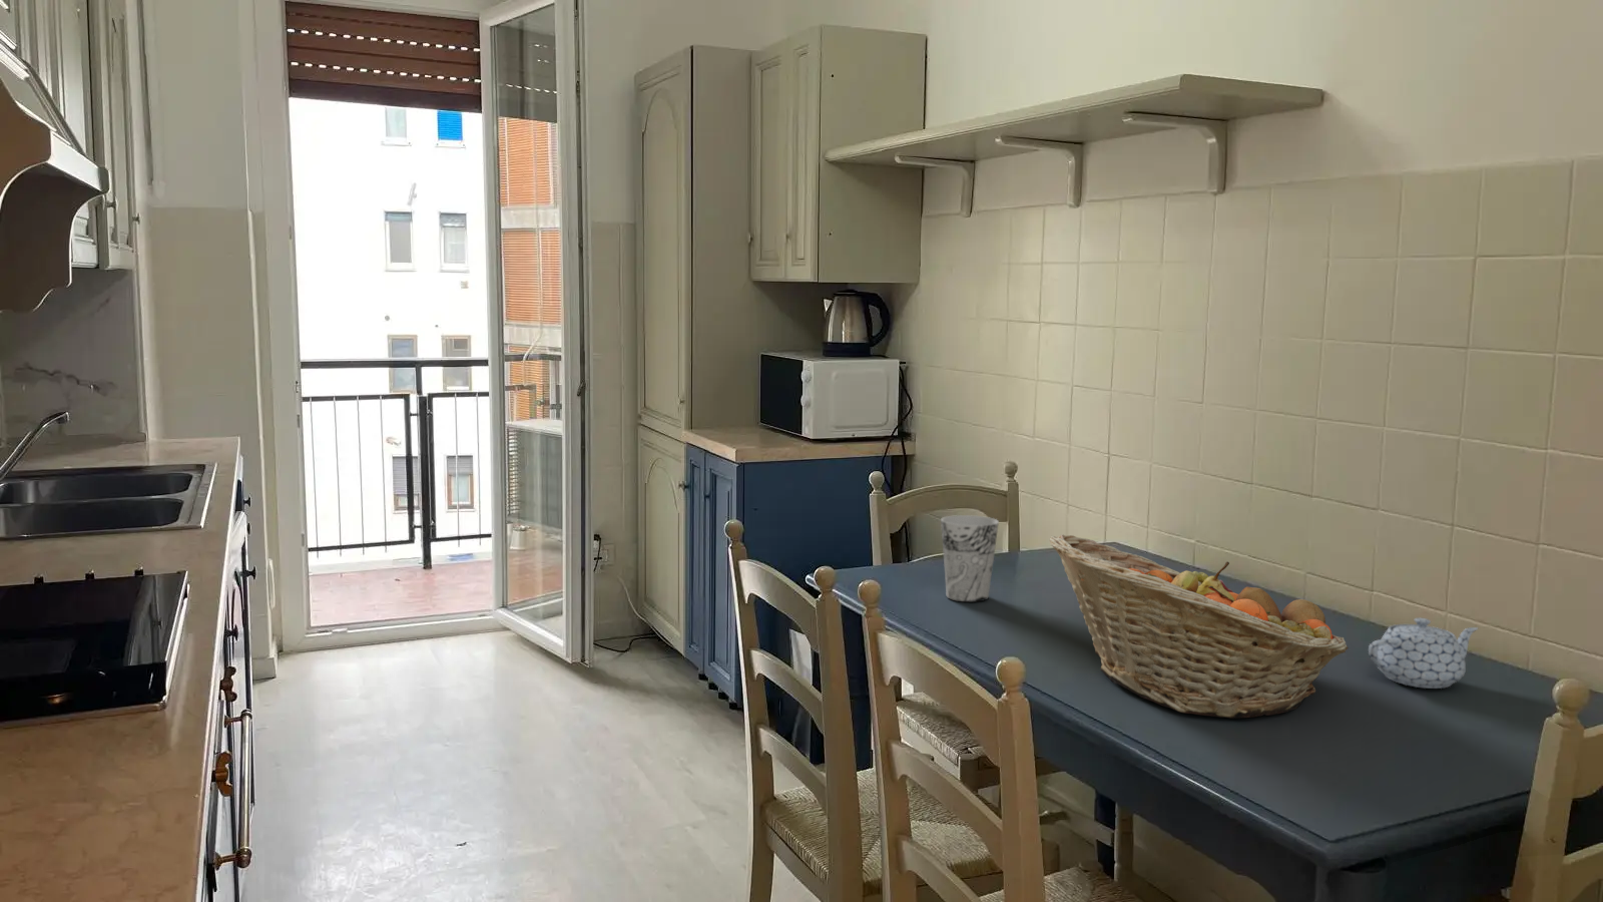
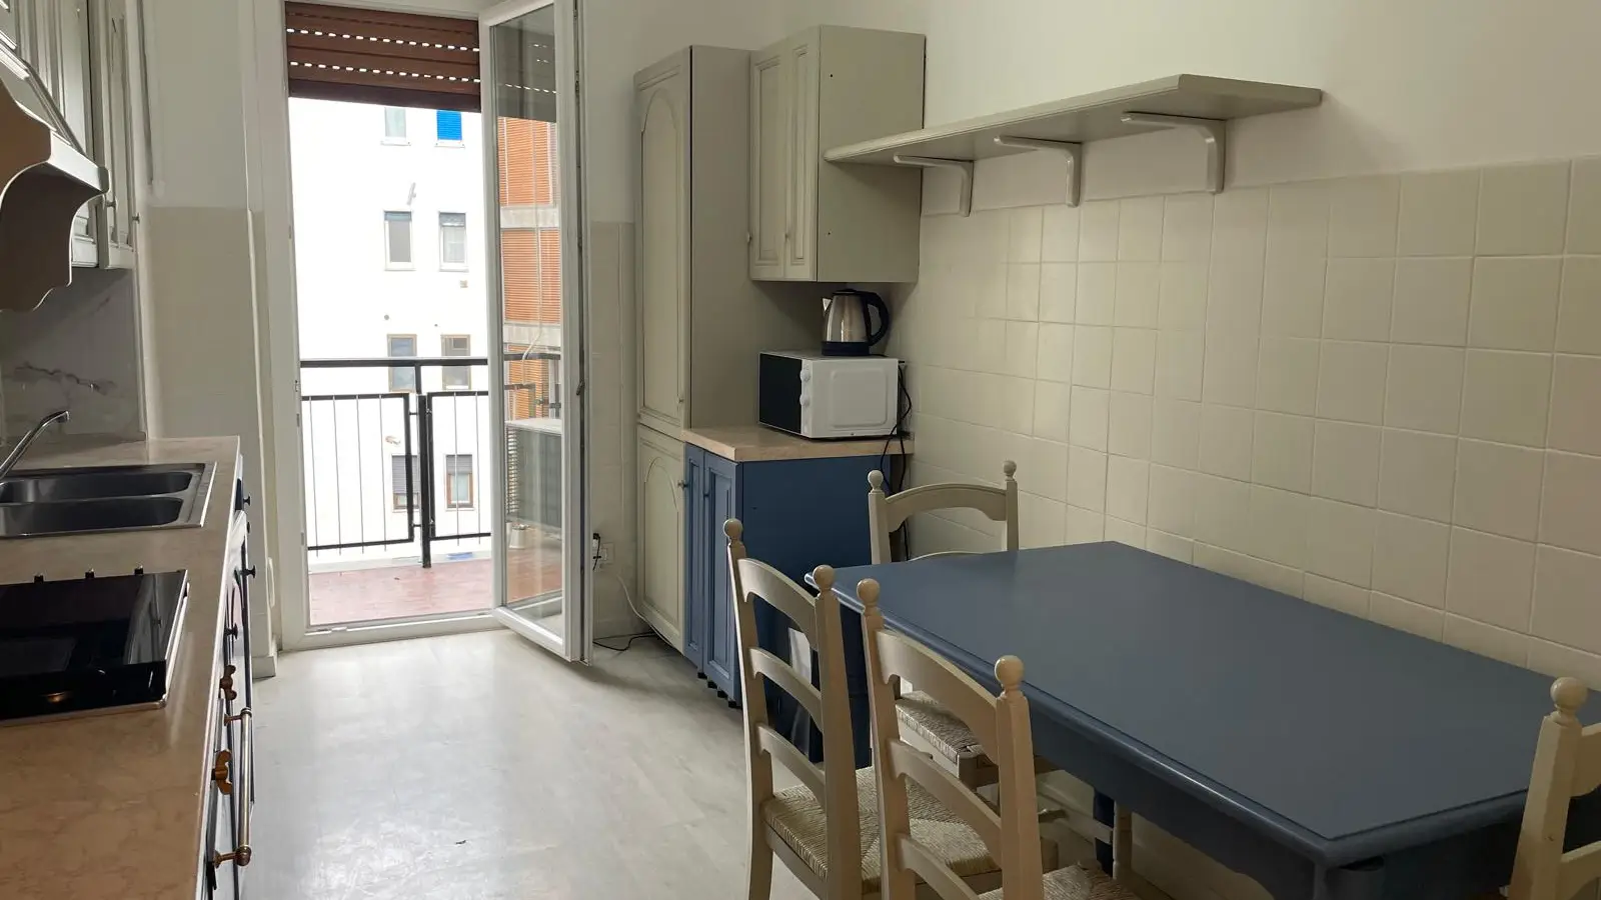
- cup [940,514,1000,604]
- teapot [1367,618,1479,689]
- fruit basket [1049,533,1350,719]
